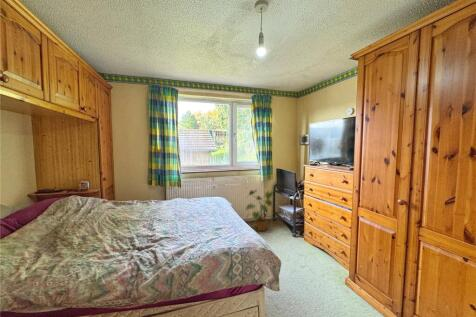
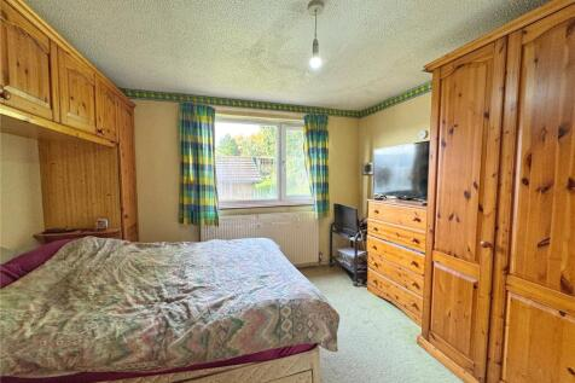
- house plant [245,189,283,232]
